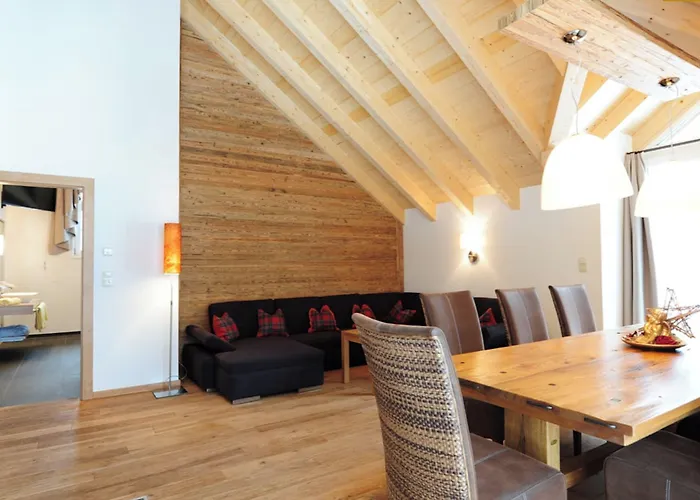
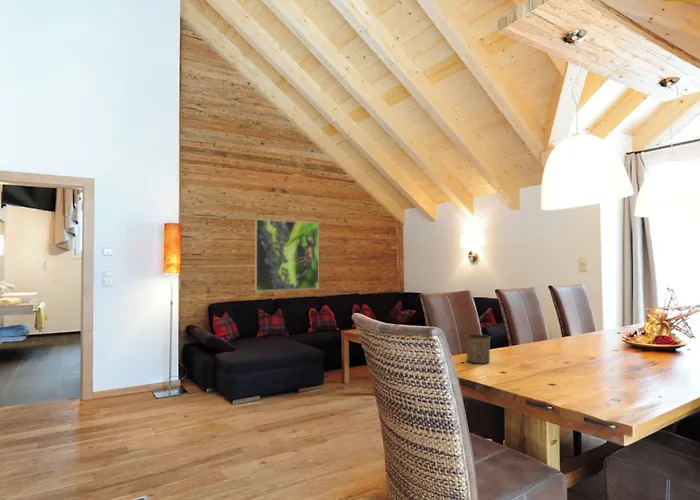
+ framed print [254,218,319,292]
+ cup [465,333,491,365]
